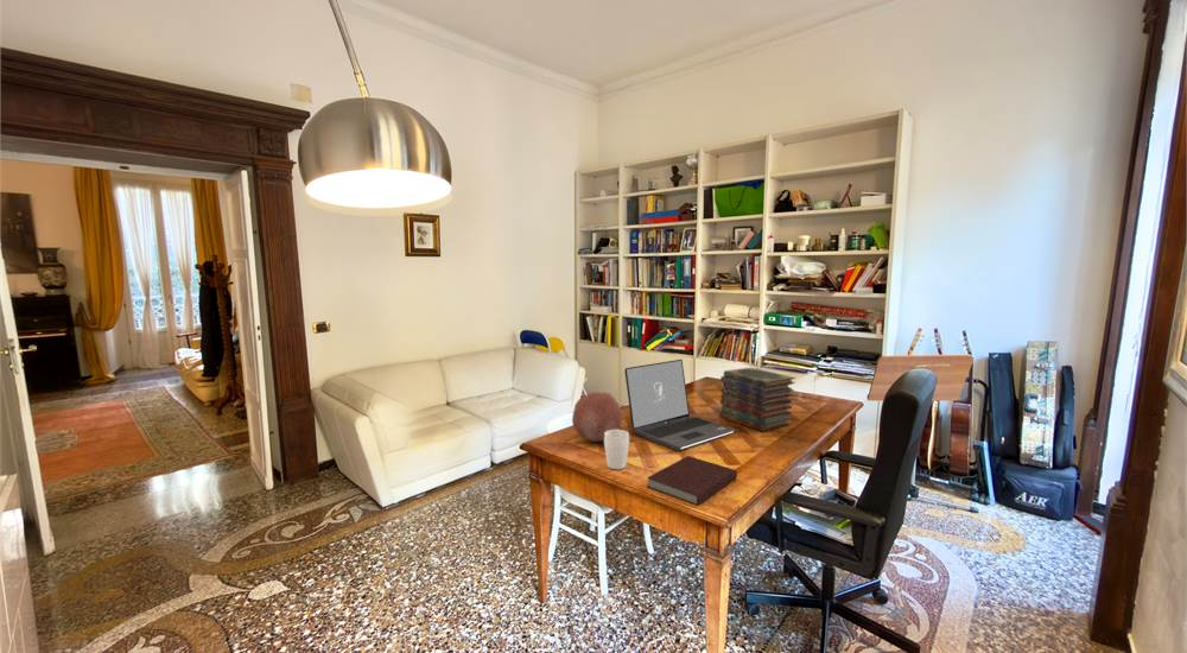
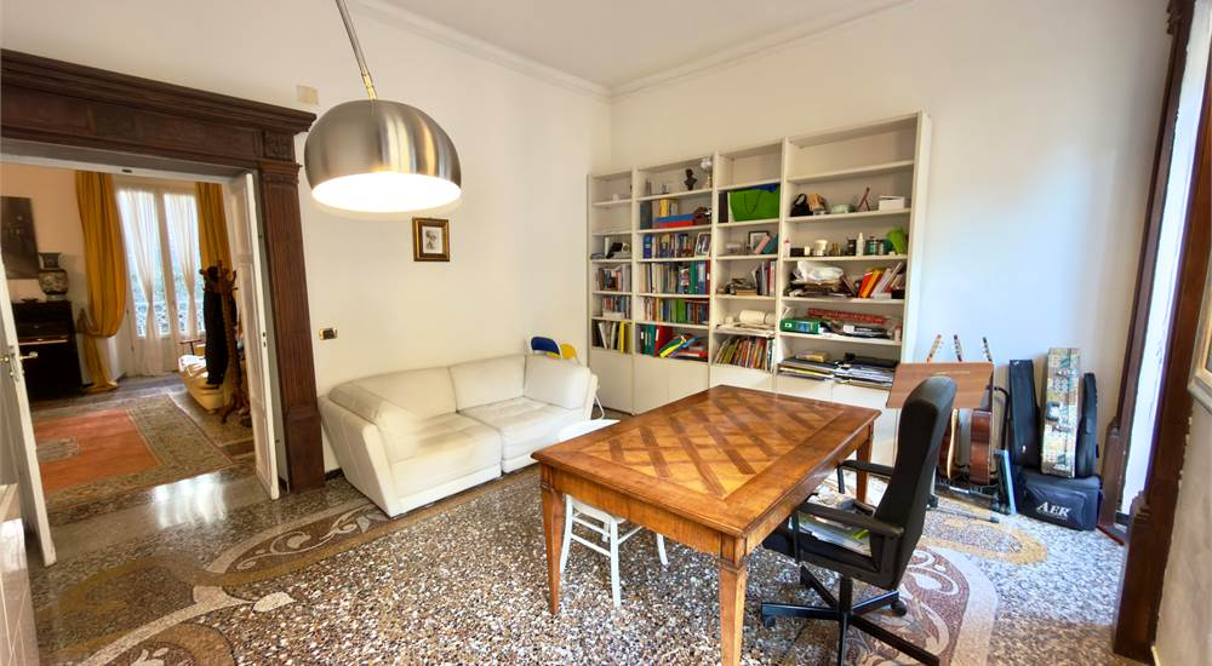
- decorative ball [571,392,623,443]
- laptop [623,359,737,452]
- book stack [718,366,796,432]
- cup [603,429,630,470]
- notebook [646,455,738,507]
